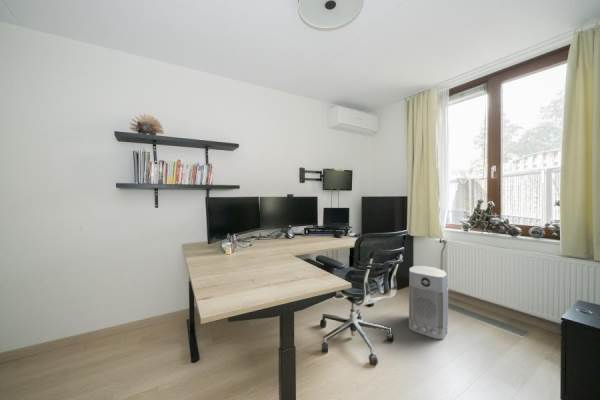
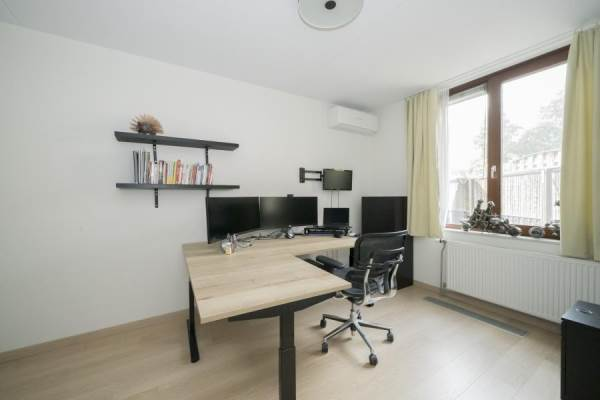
- air purifier [408,265,449,340]
